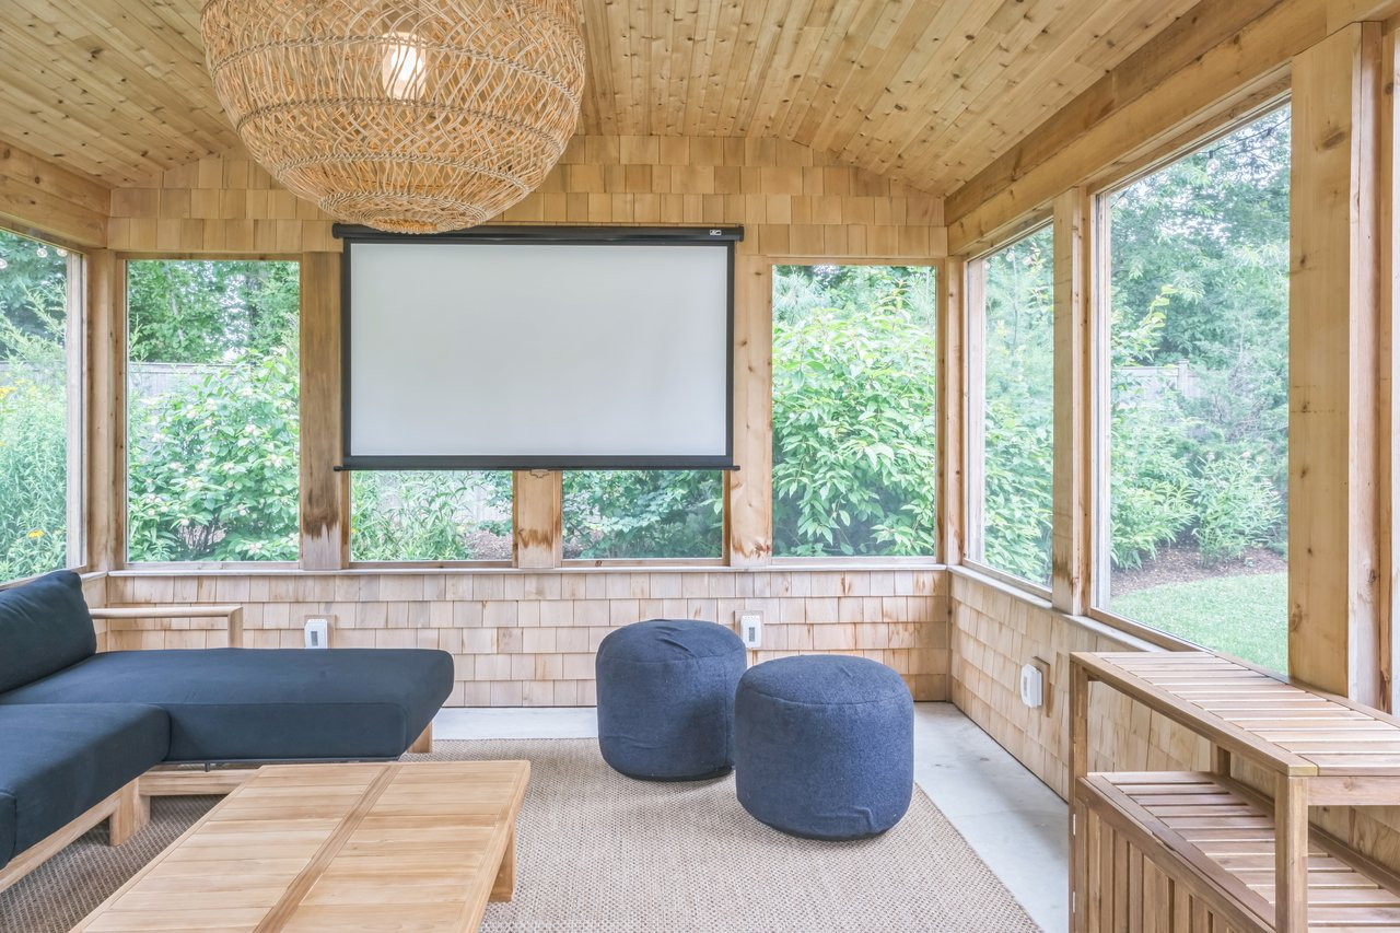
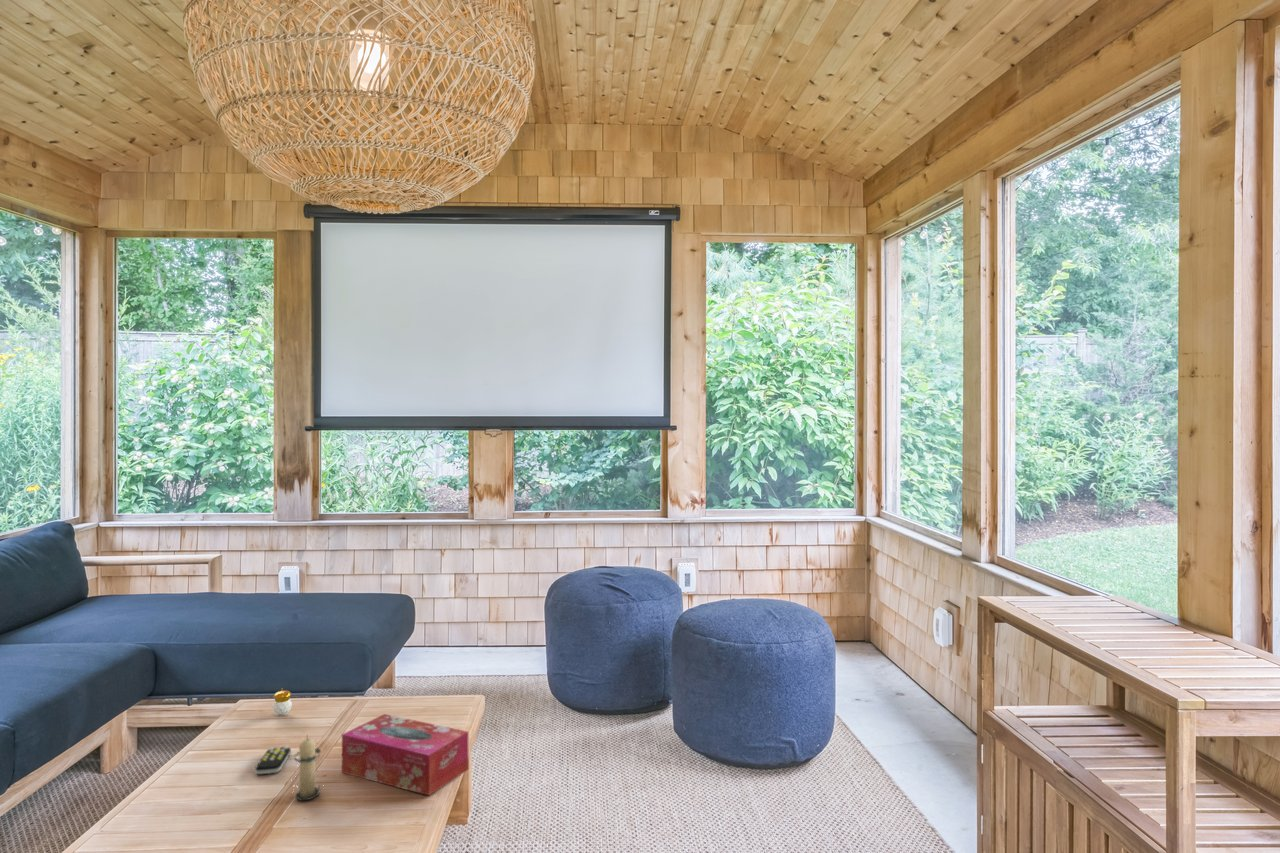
+ remote control [254,746,292,775]
+ candle [272,687,293,715]
+ candle [293,734,322,801]
+ tissue box [341,713,470,796]
